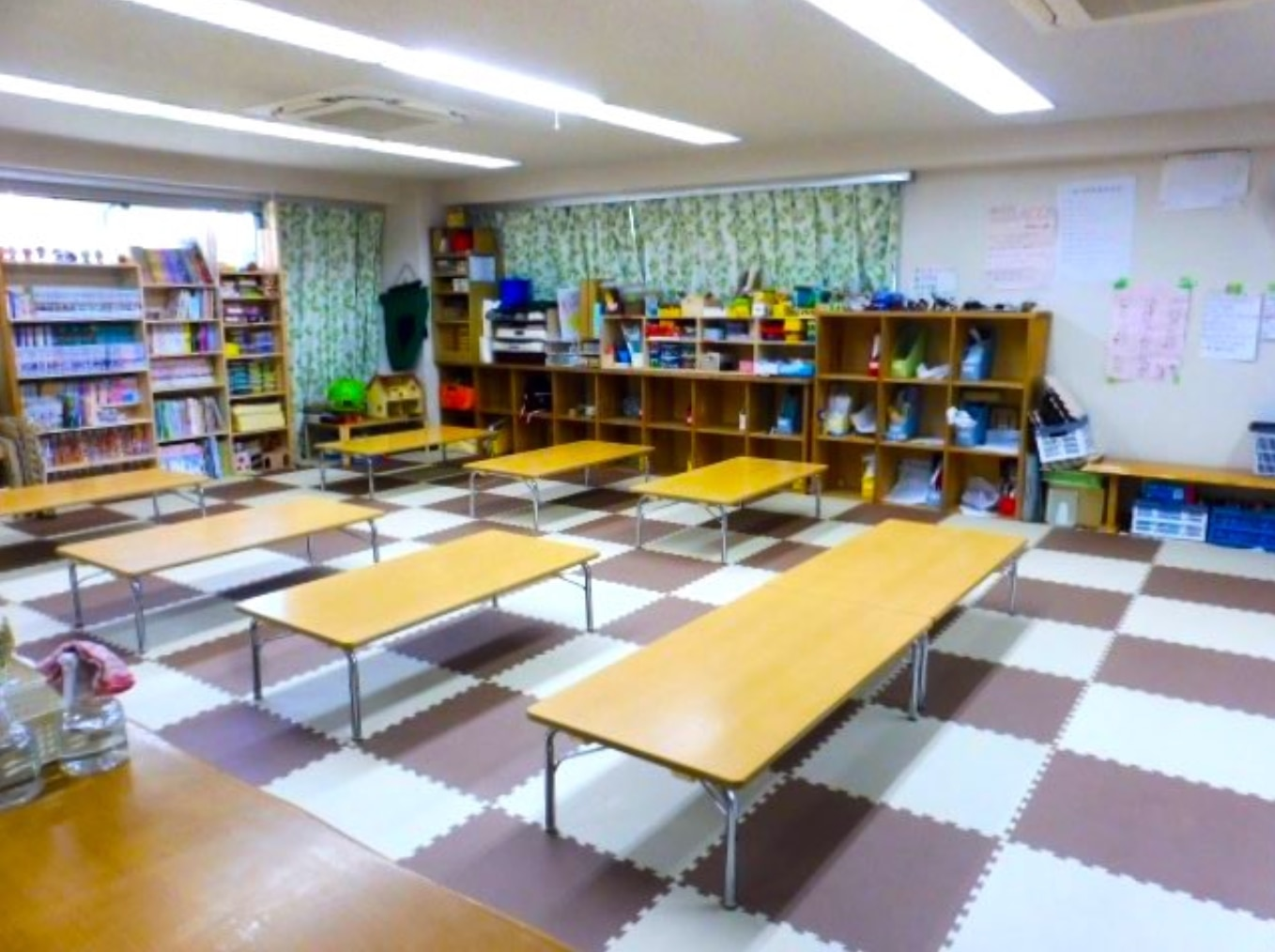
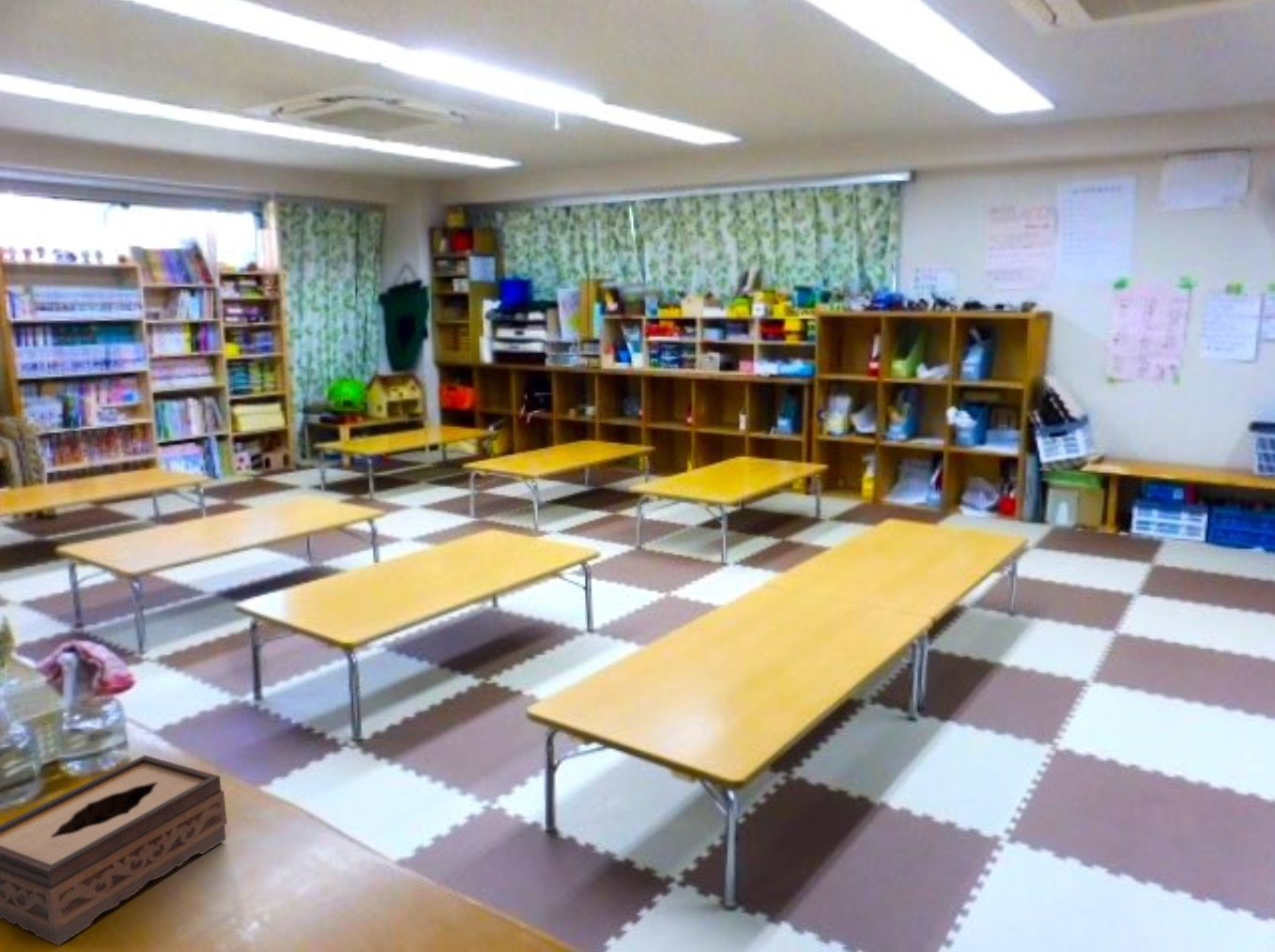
+ tissue box [0,754,228,946]
